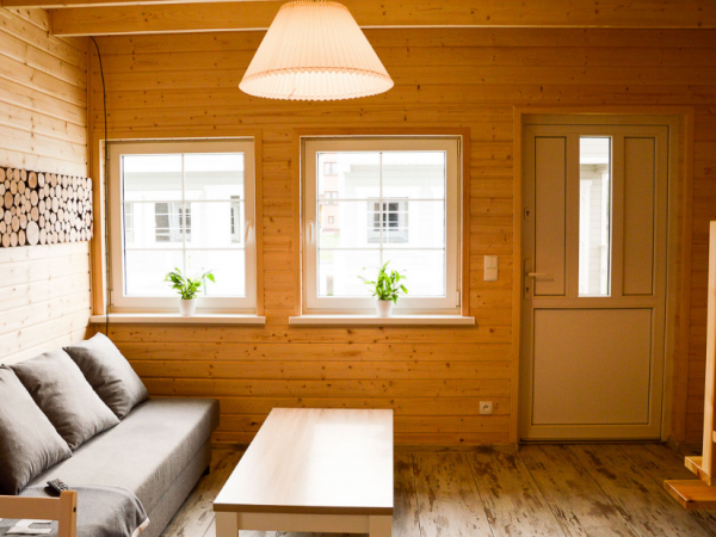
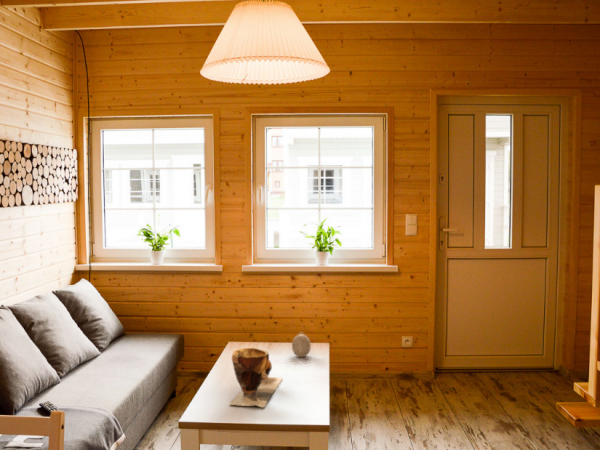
+ decorative ball [291,331,312,358]
+ clay pot [228,346,284,408]
